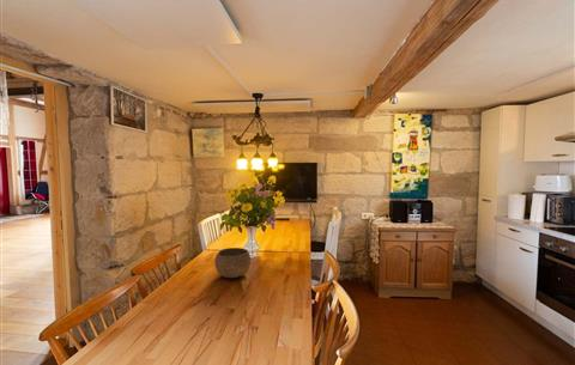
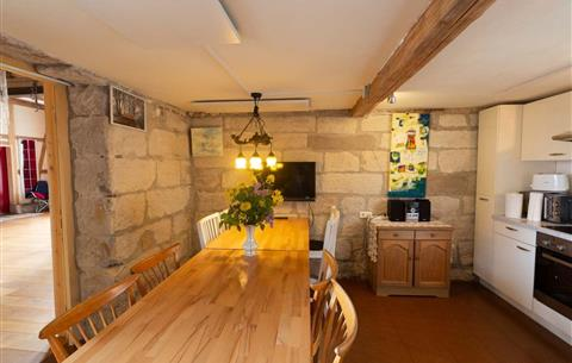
- bowl [214,247,252,279]
